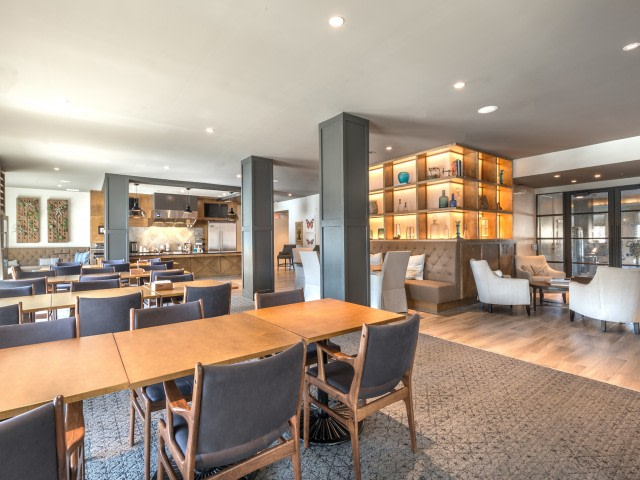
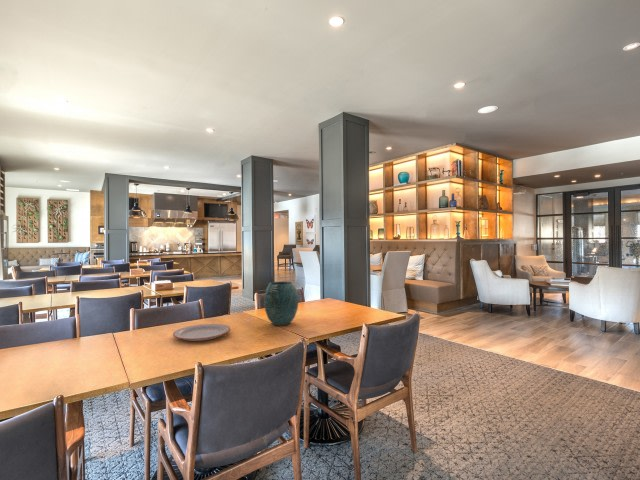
+ vase [263,281,299,327]
+ plate [172,323,232,342]
